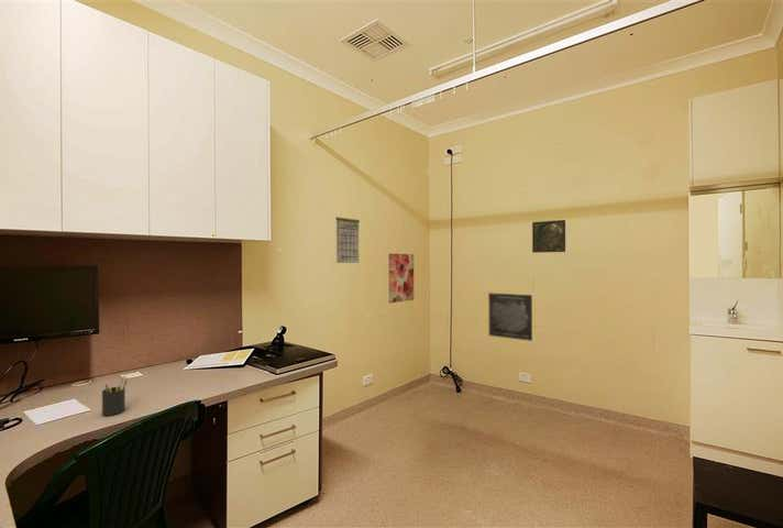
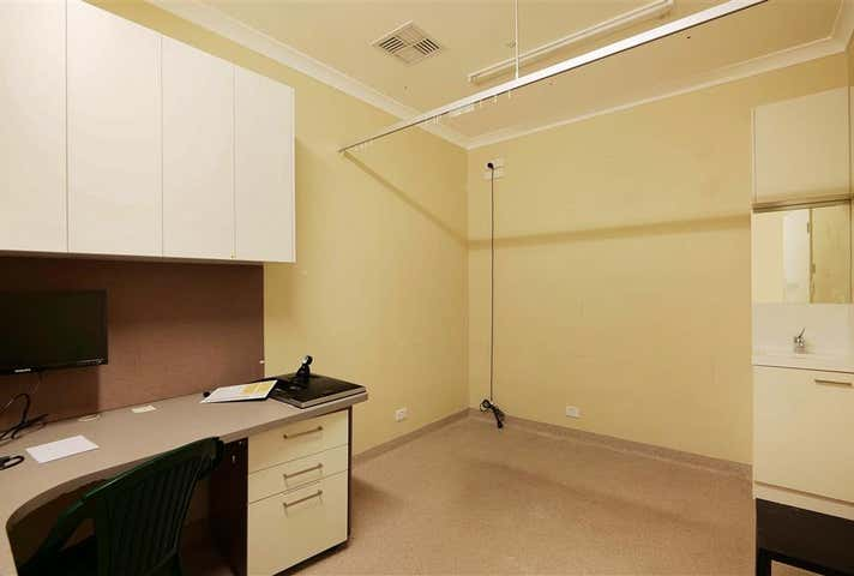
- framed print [531,219,566,254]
- wall art [487,292,533,342]
- calendar [334,210,361,264]
- wall art [388,253,415,304]
- pen holder [101,374,129,417]
